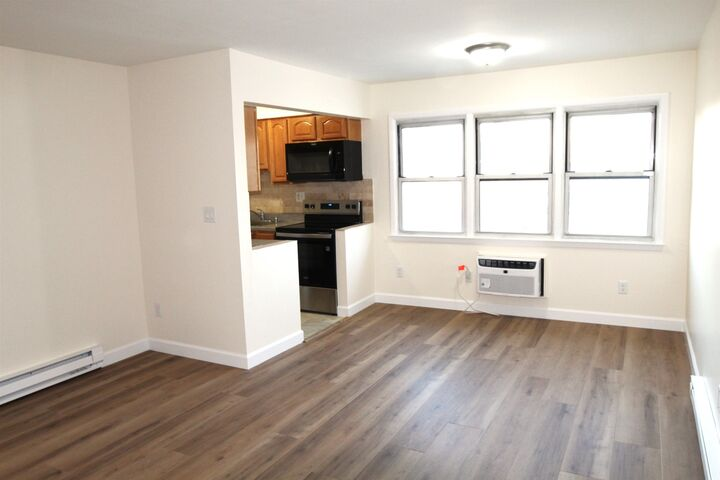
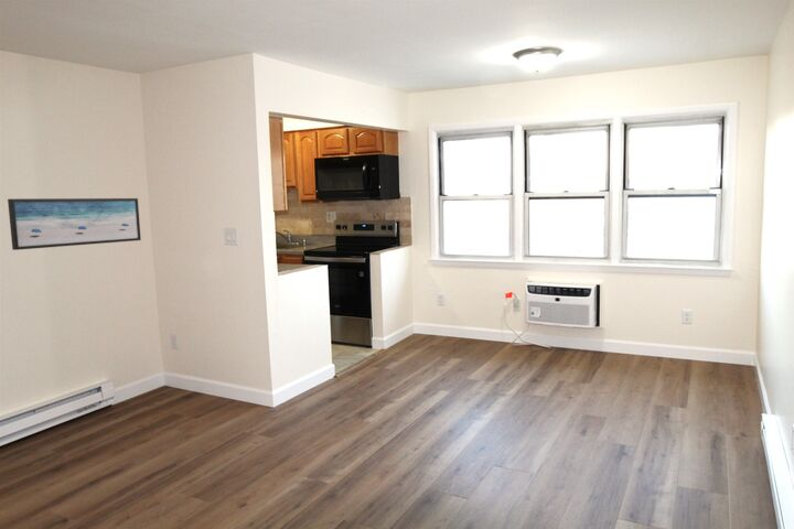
+ wall art [7,197,142,251]
